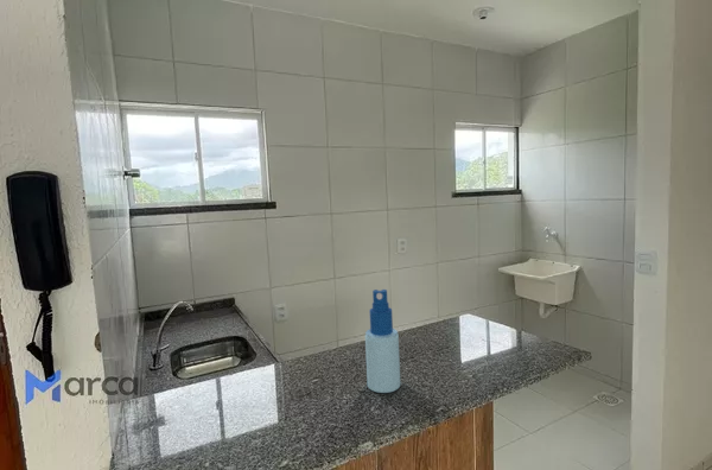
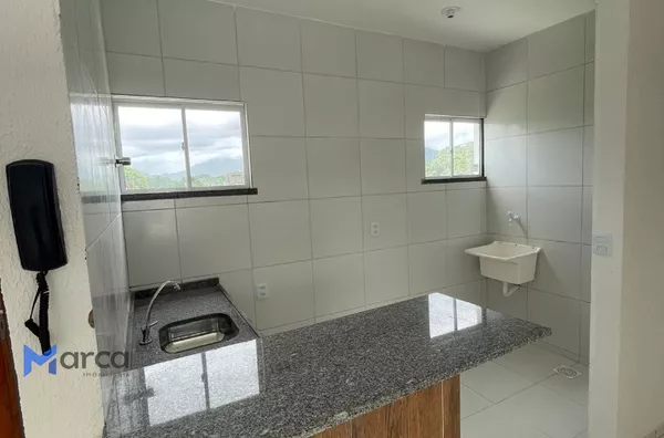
- spray bottle [364,288,401,394]
